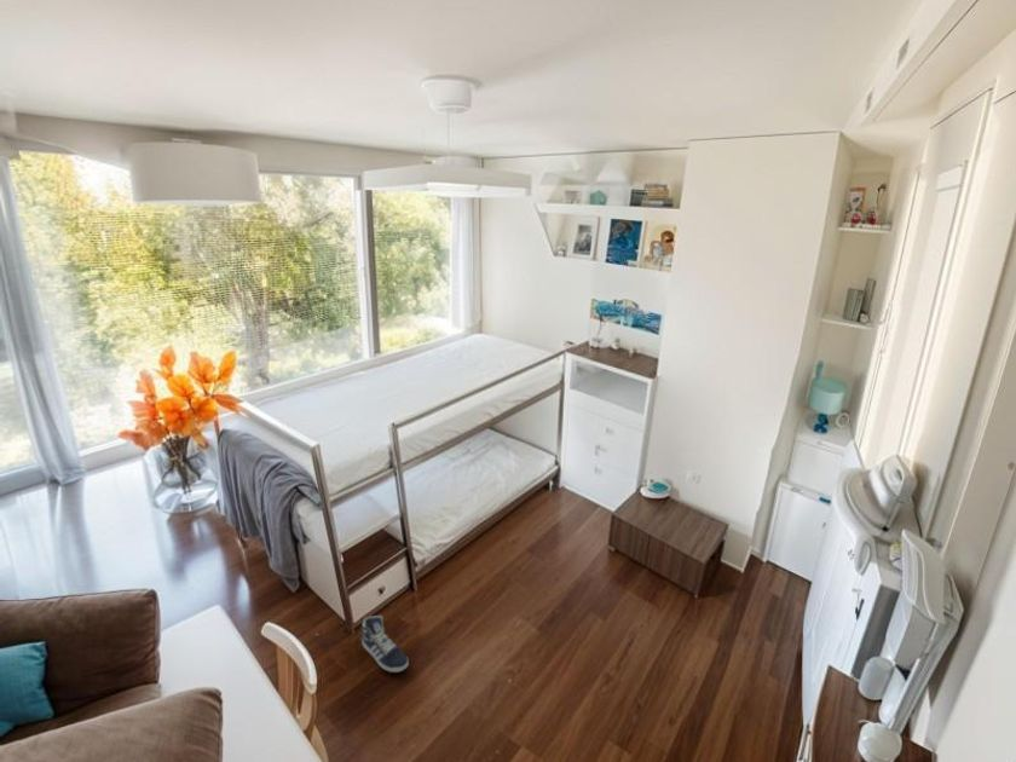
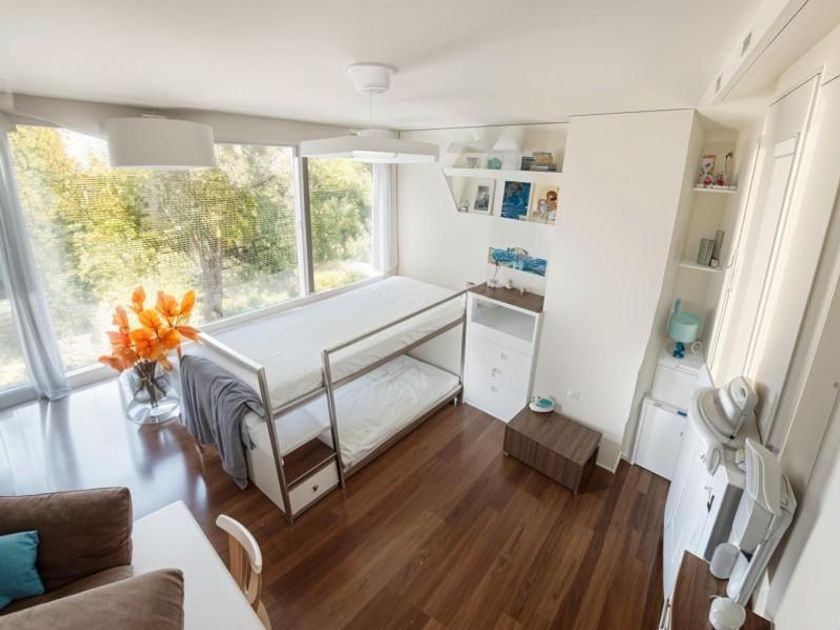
- sneaker [360,614,410,674]
